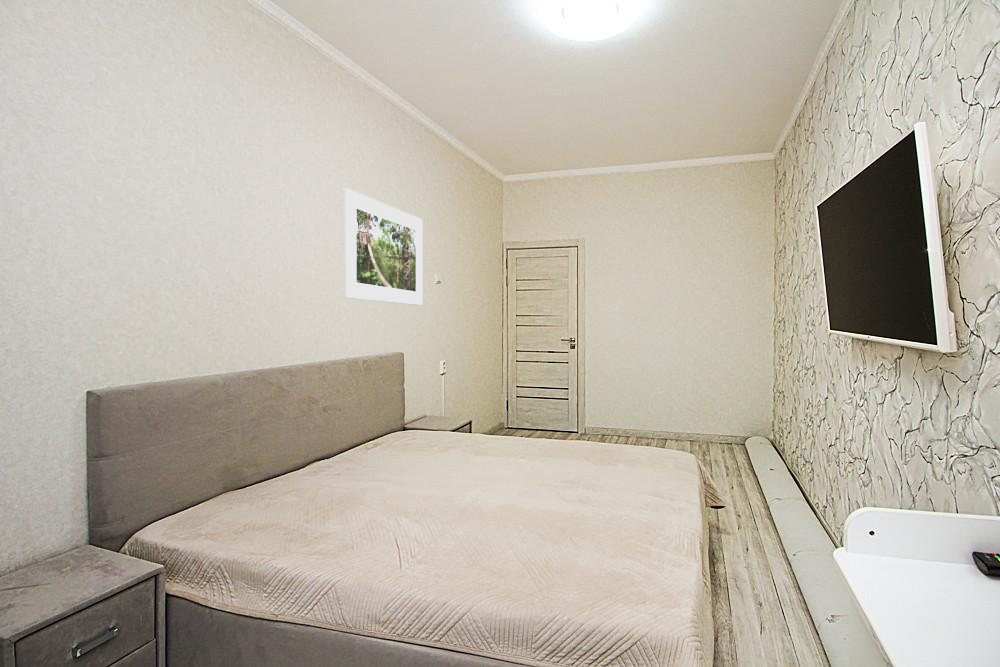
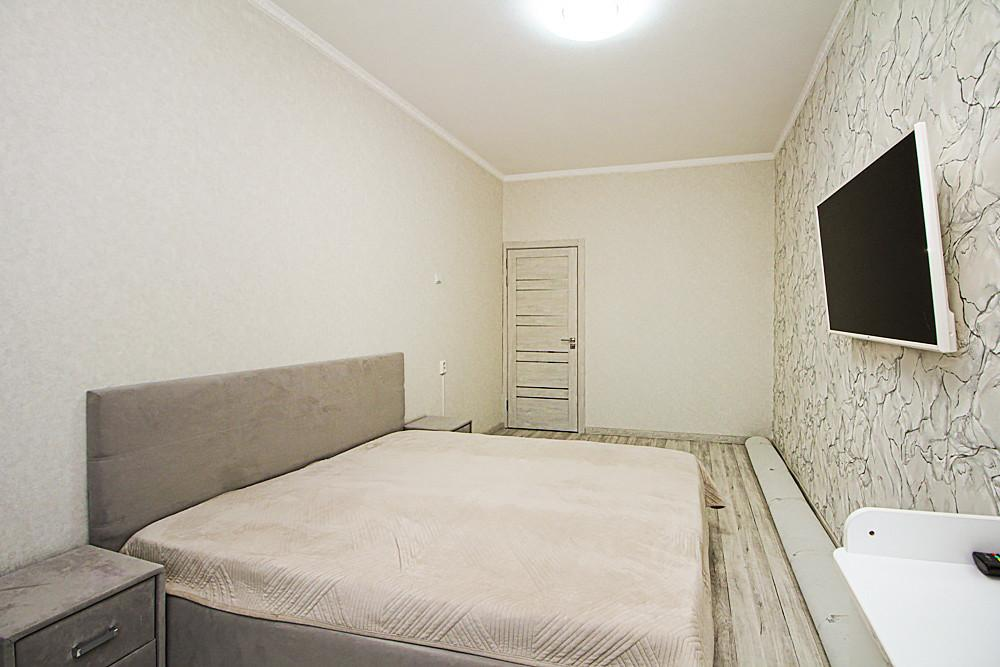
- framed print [343,187,424,306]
